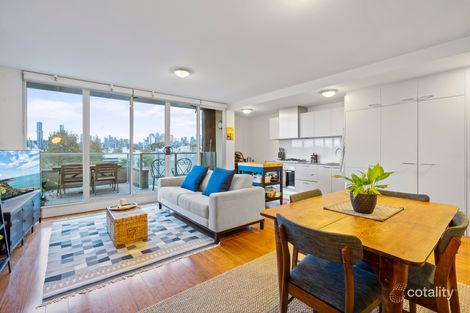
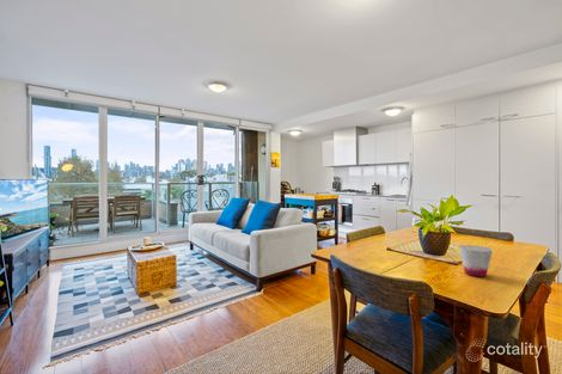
+ cup [458,244,494,278]
